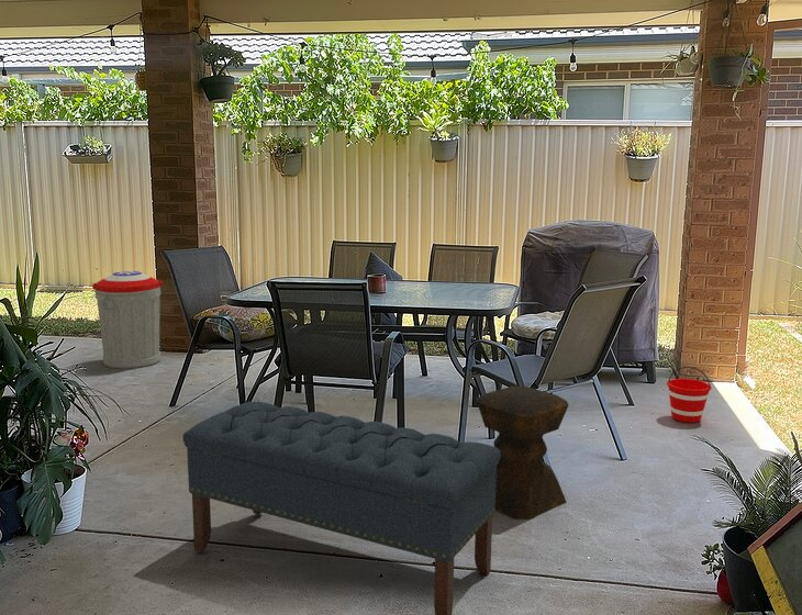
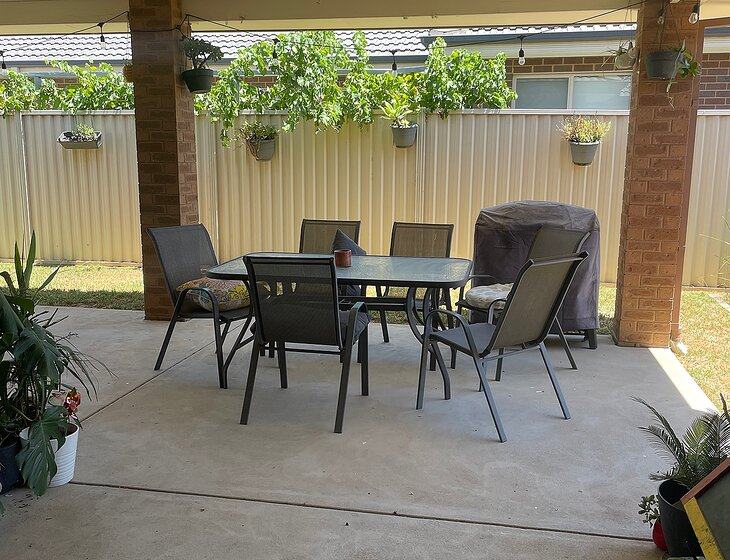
- trash can [91,270,164,370]
- stool [476,385,570,521]
- bench [181,400,501,615]
- bucket [666,366,713,424]
